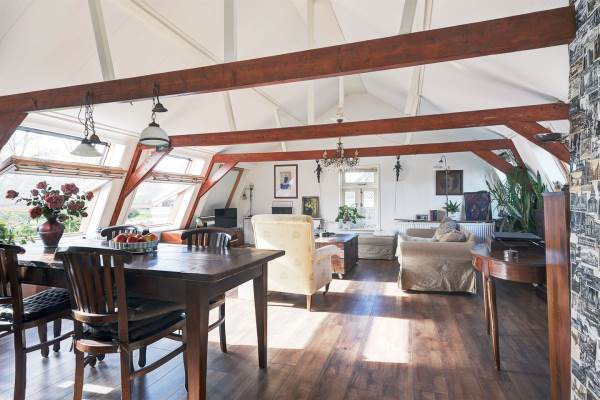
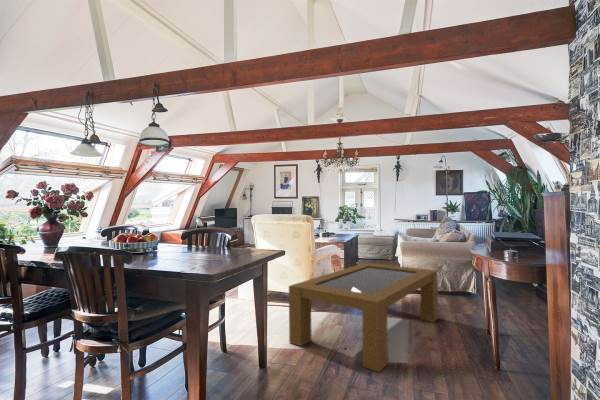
+ coffee table [288,262,439,373]
